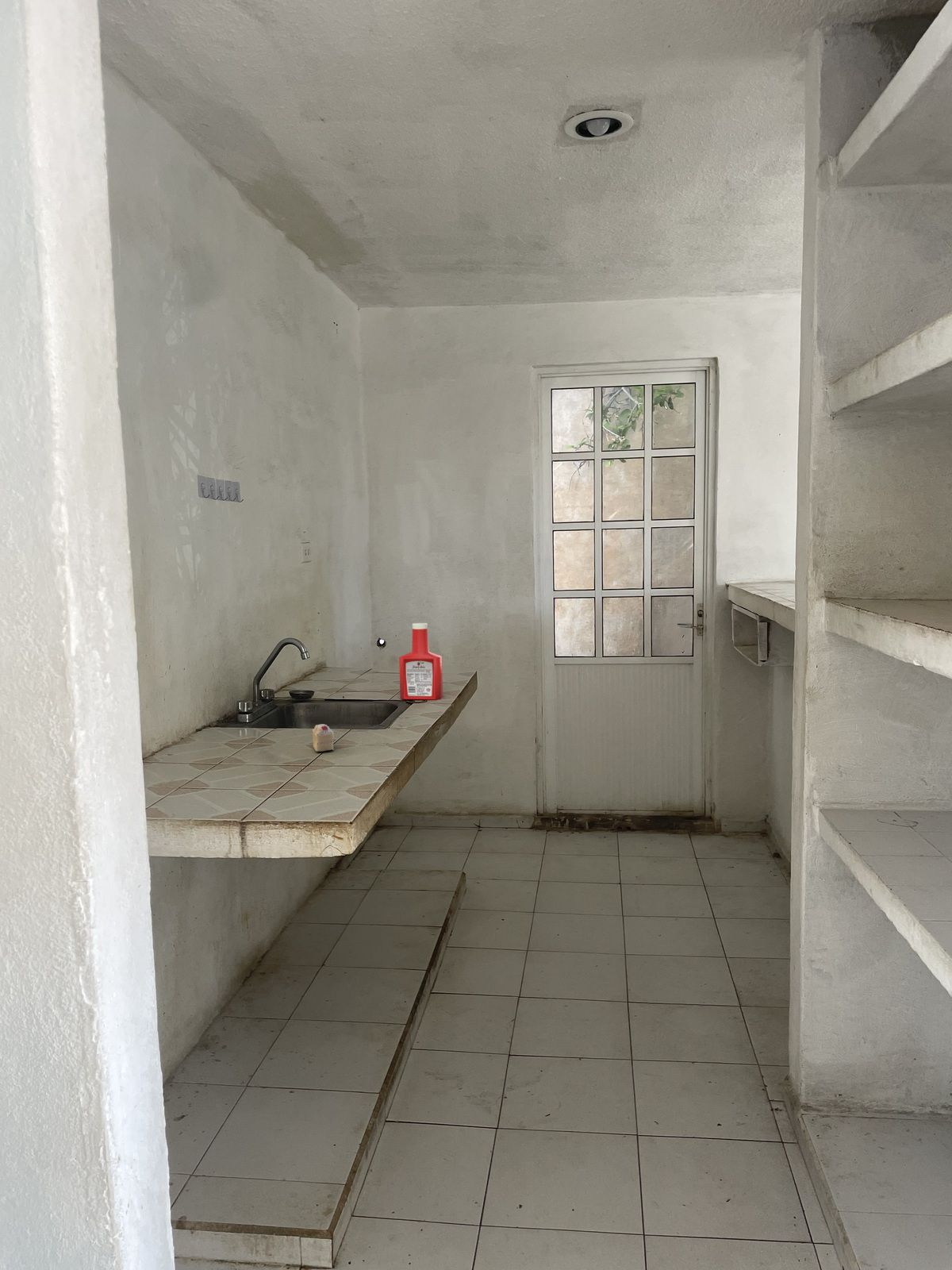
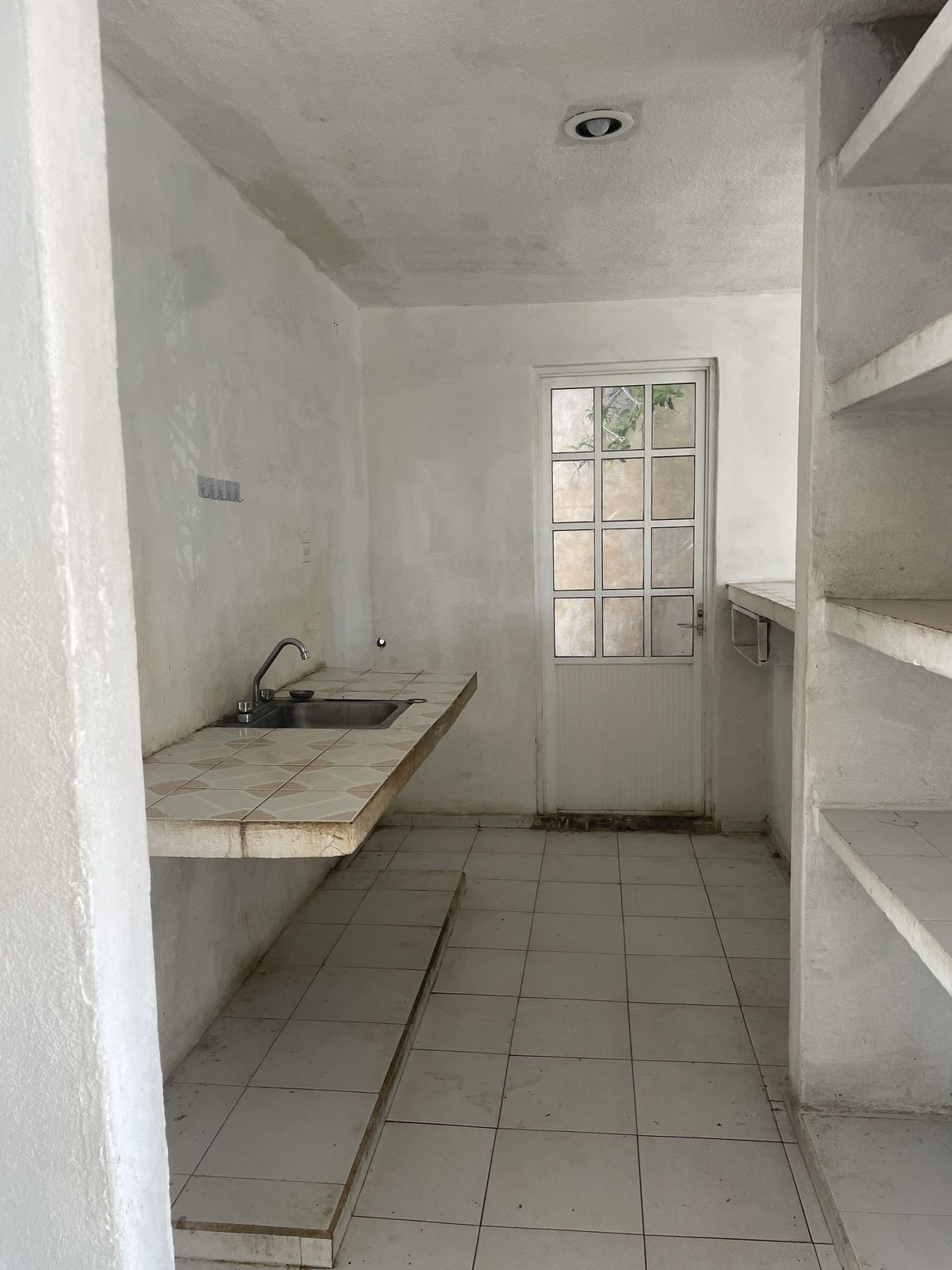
- soap bottle [398,622,443,700]
- cake slice [312,723,335,752]
